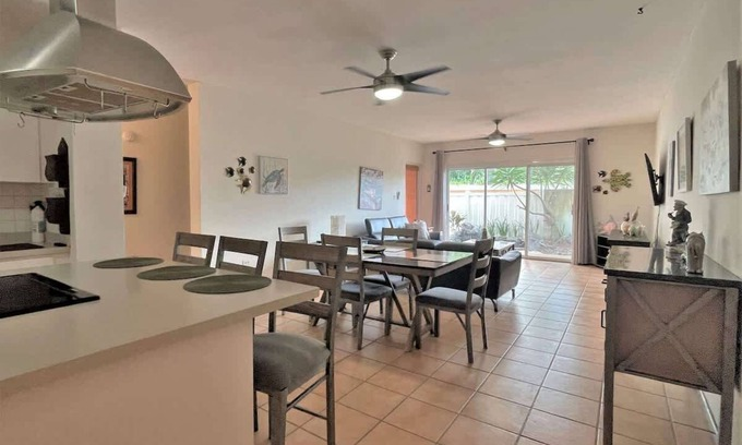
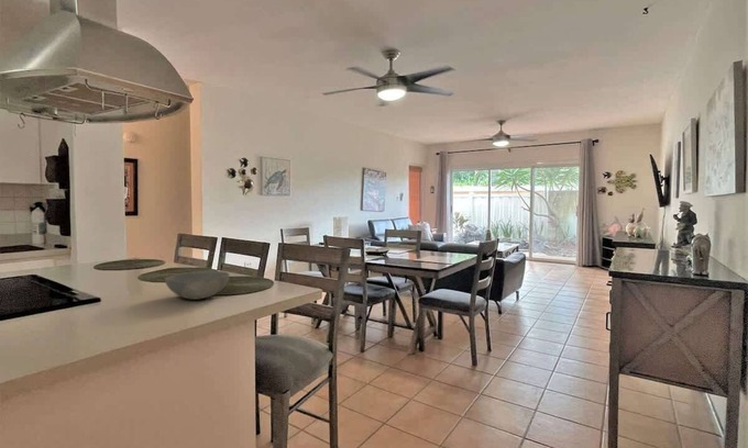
+ bowl [164,270,231,301]
